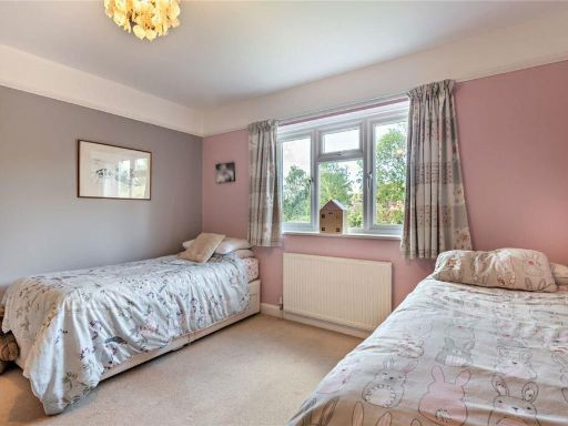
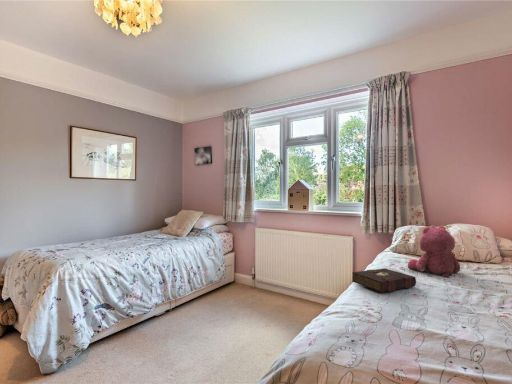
+ book [351,267,417,293]
+ teddy bear [407,224,461,279]
